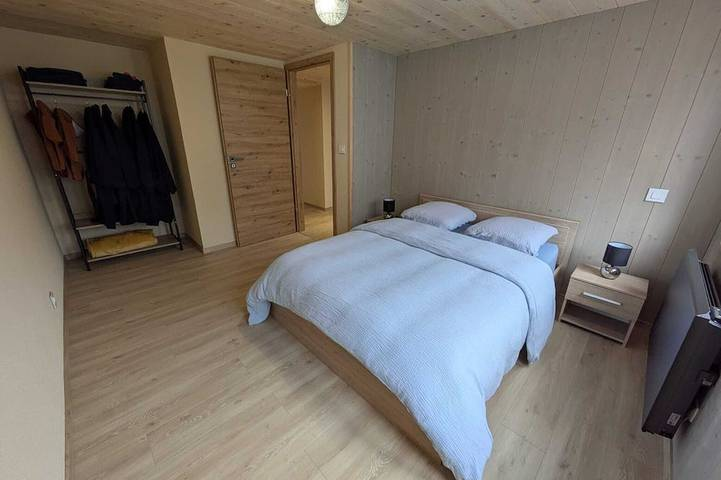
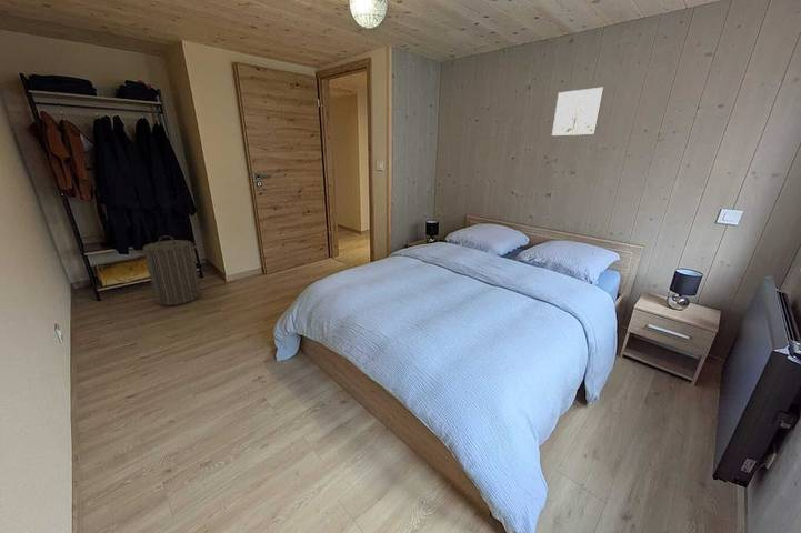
+ laundry hamper [137,234,202,306]
+ wall art [551,87,605,137]
